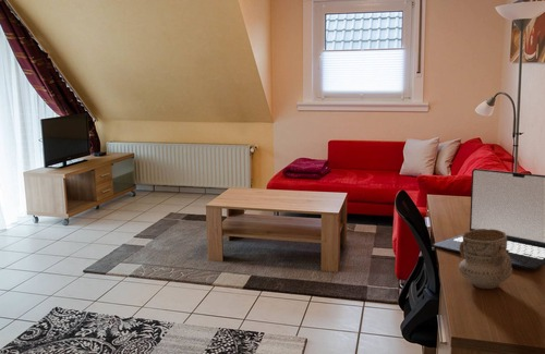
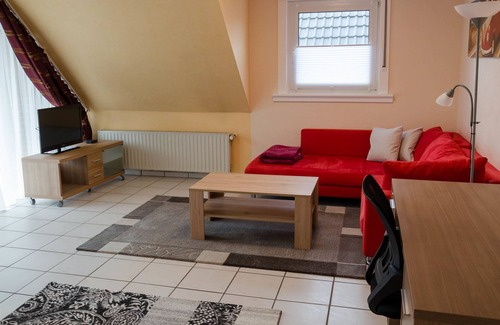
- laptop [433,168,545,270]
- mug [458,229,513,290]
